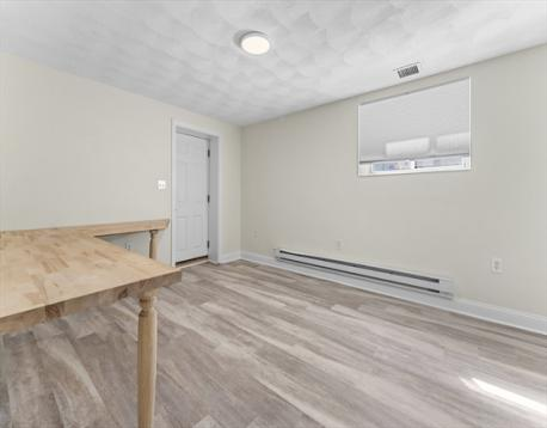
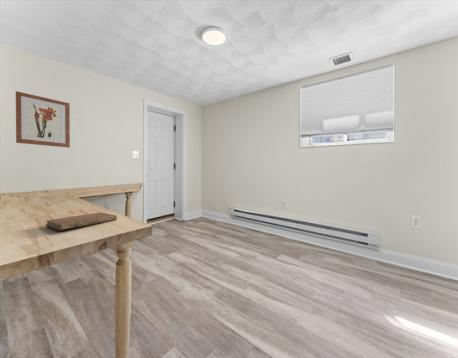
+ notebook [44,211,118,231]
+ wall art [15,90,71,149]
